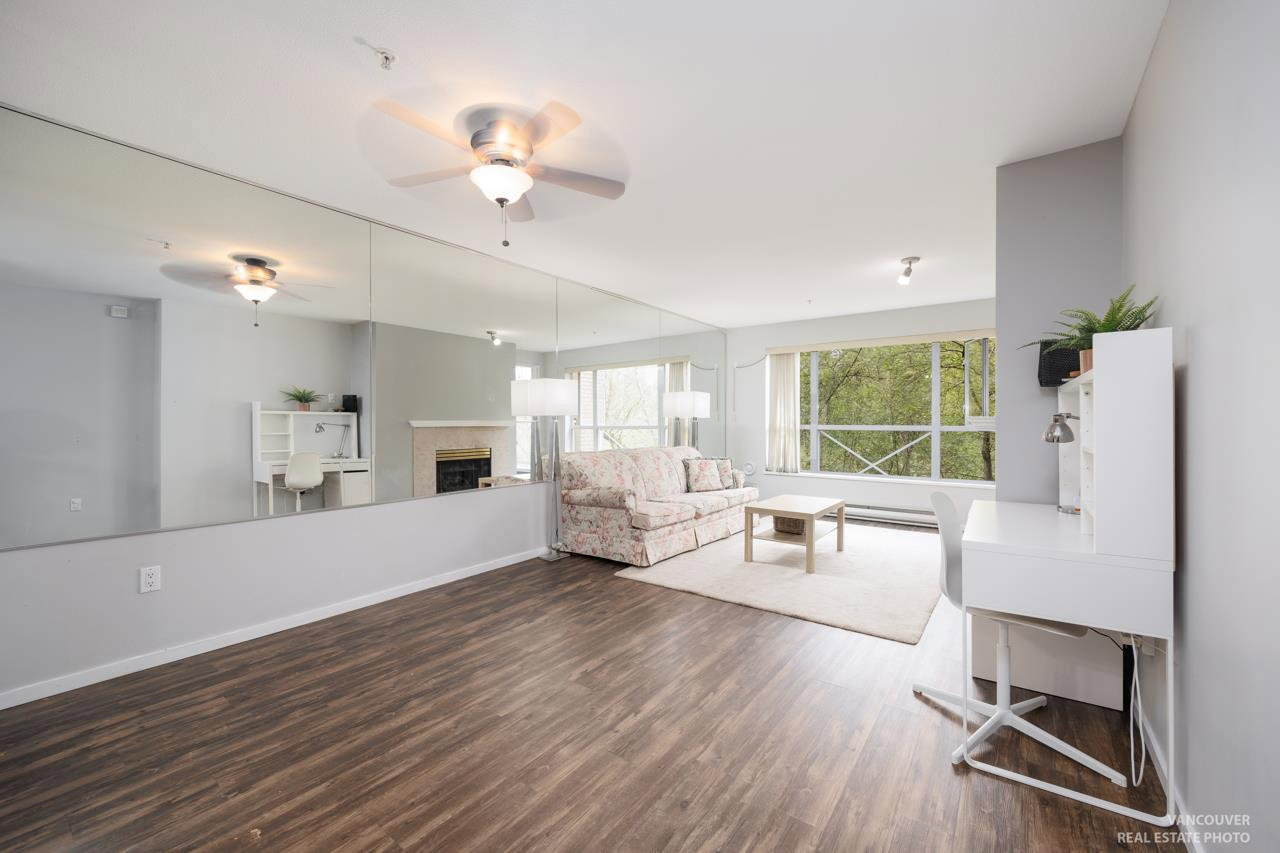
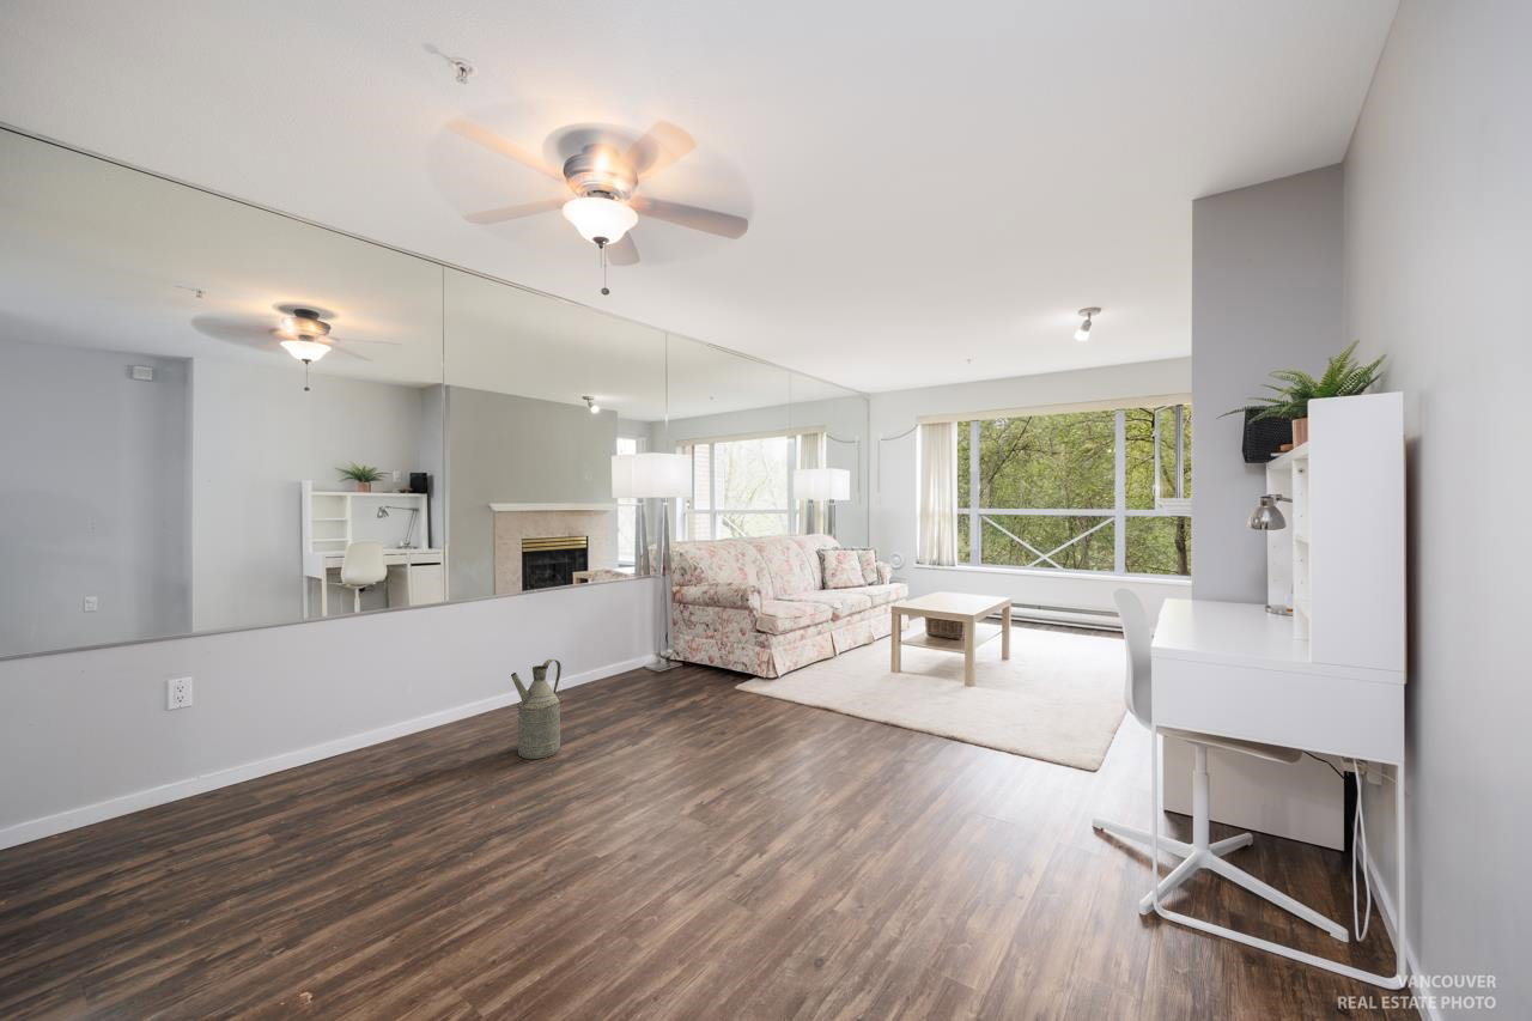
+ watering can [510,658,563,760]
